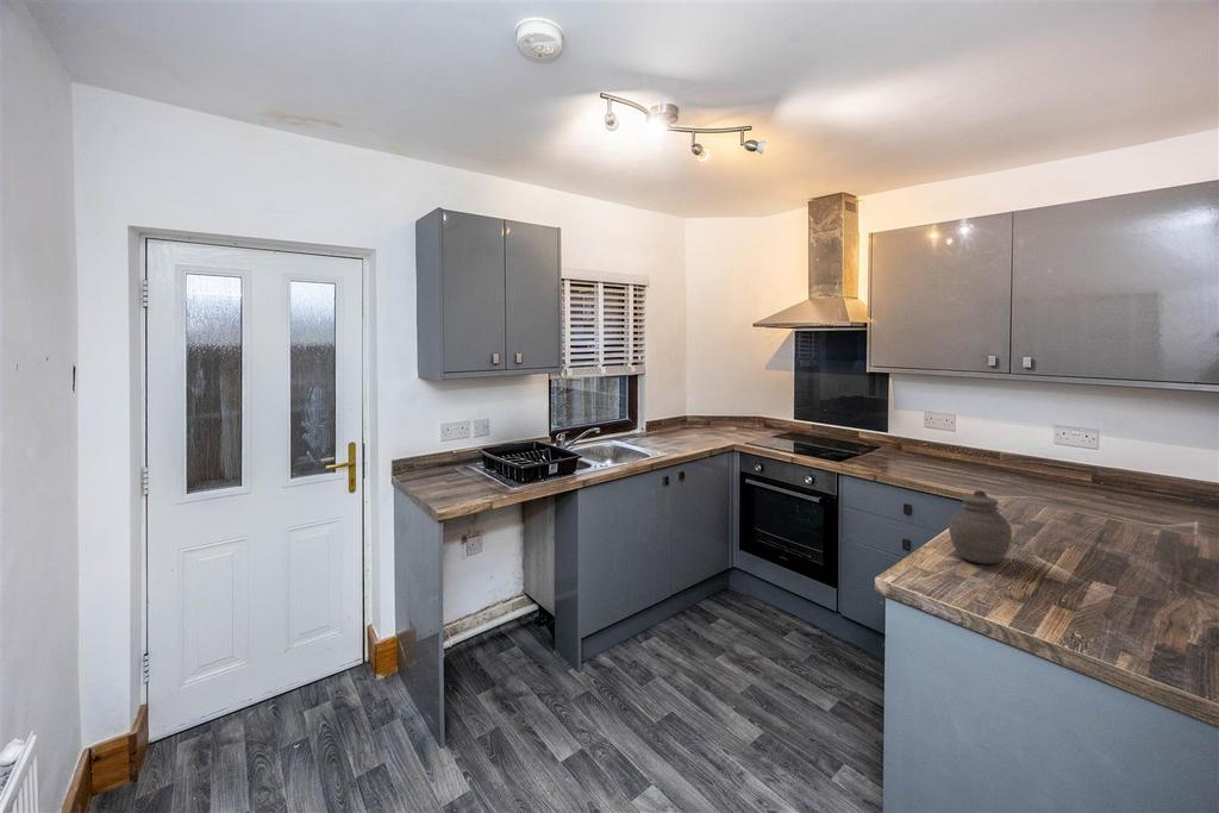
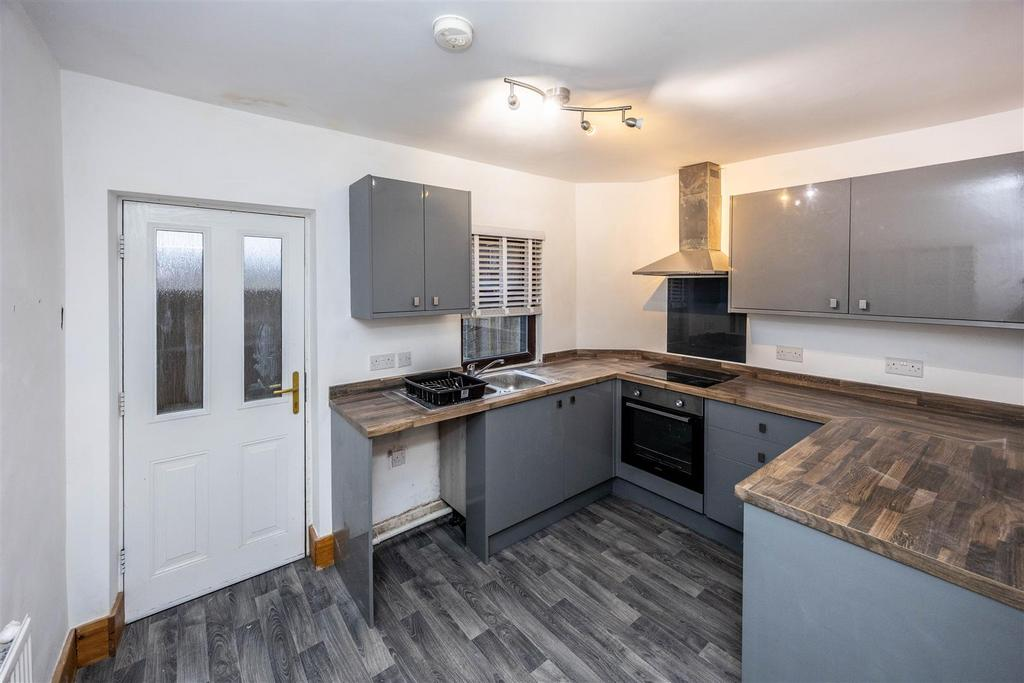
- jar [948,489,1013,565]
